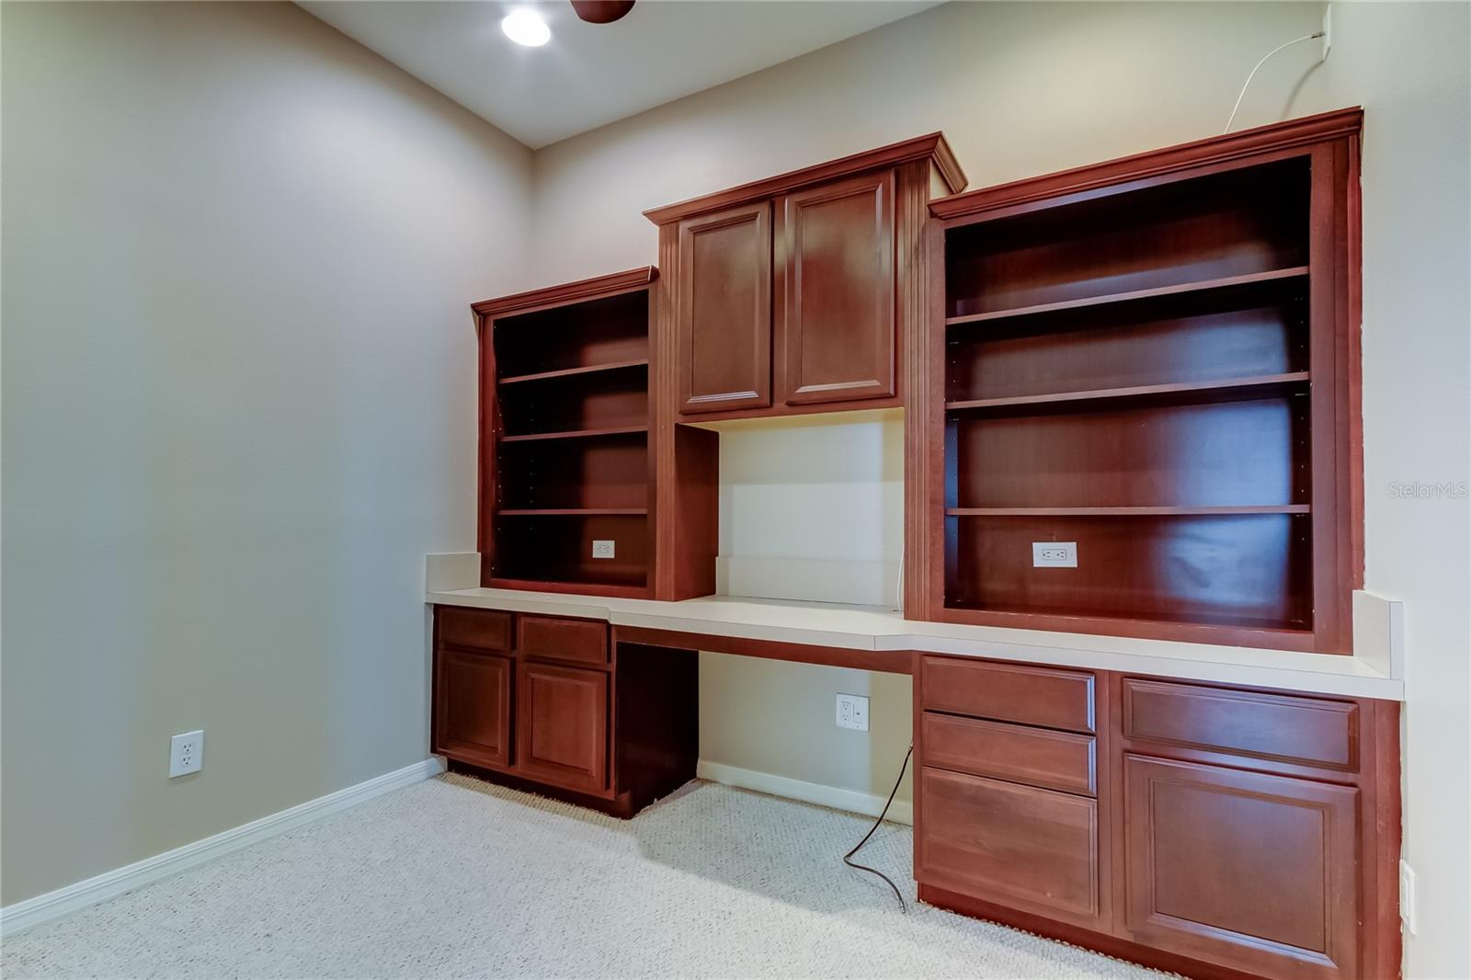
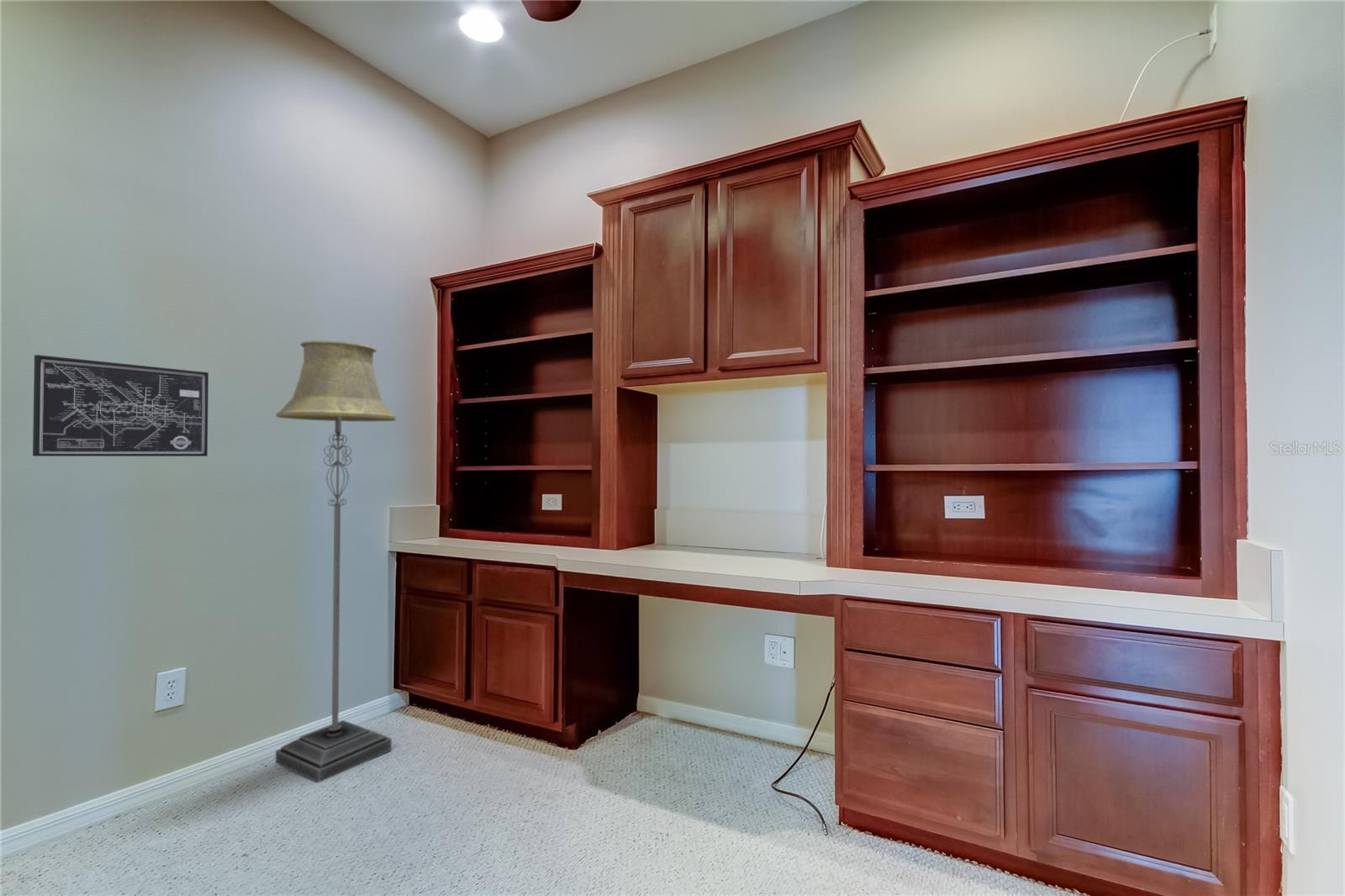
+ wall art [32,354,209,457]
+ floor lamp [275,340,397,783]
